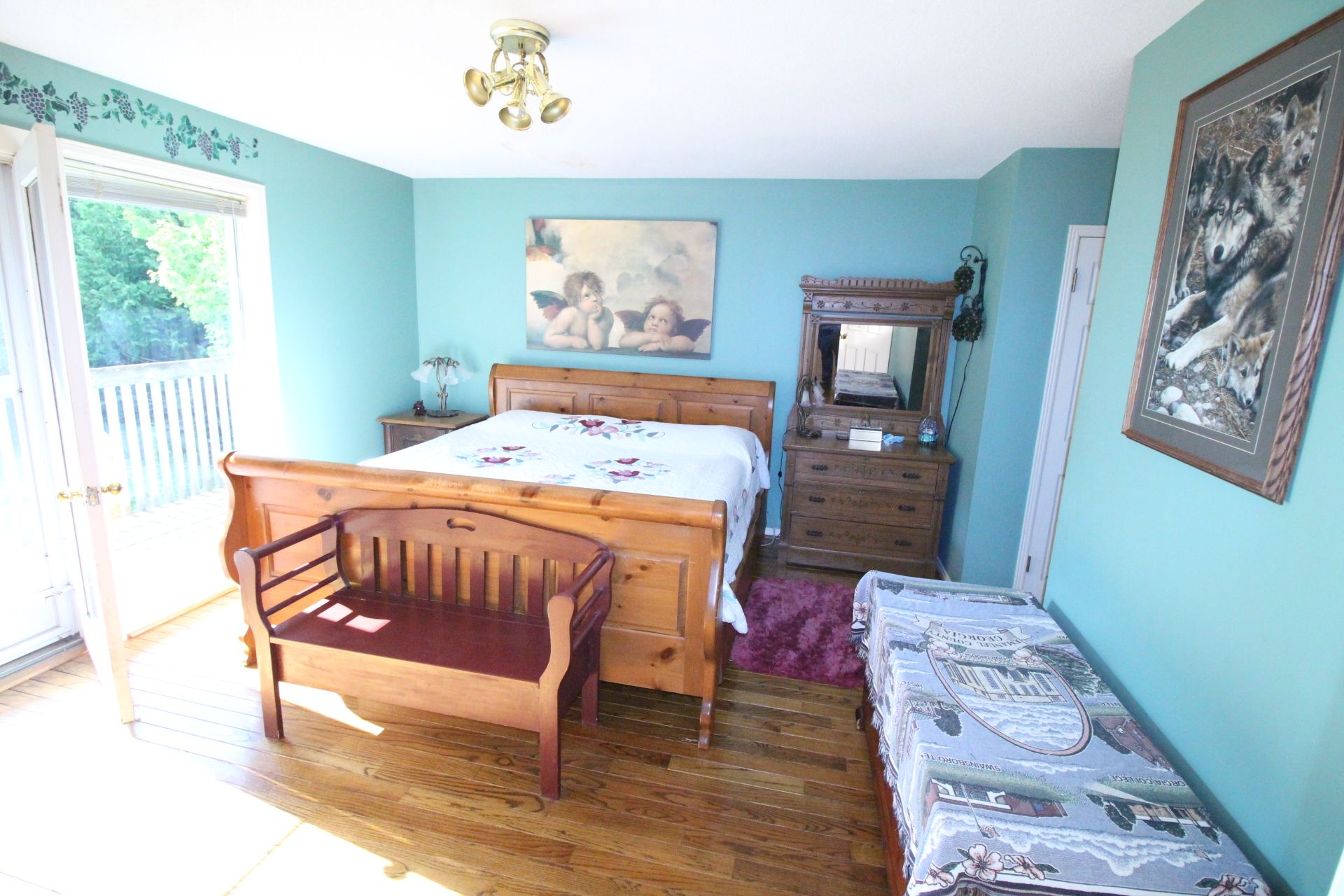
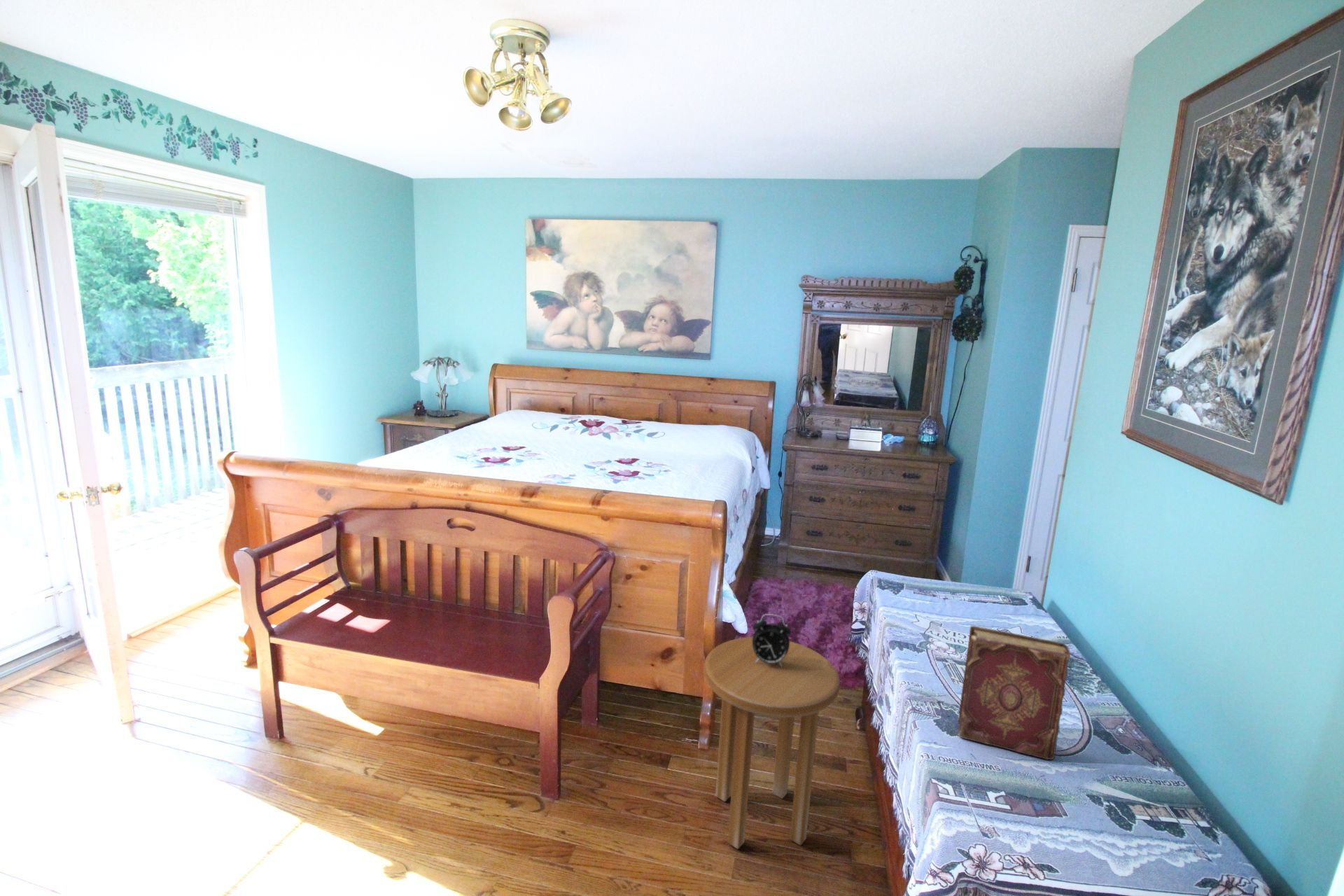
+ hardback book [958,624,1071,760]
+ side table [703,636,841,850]
+ alarm clock [752,613,792,666]
